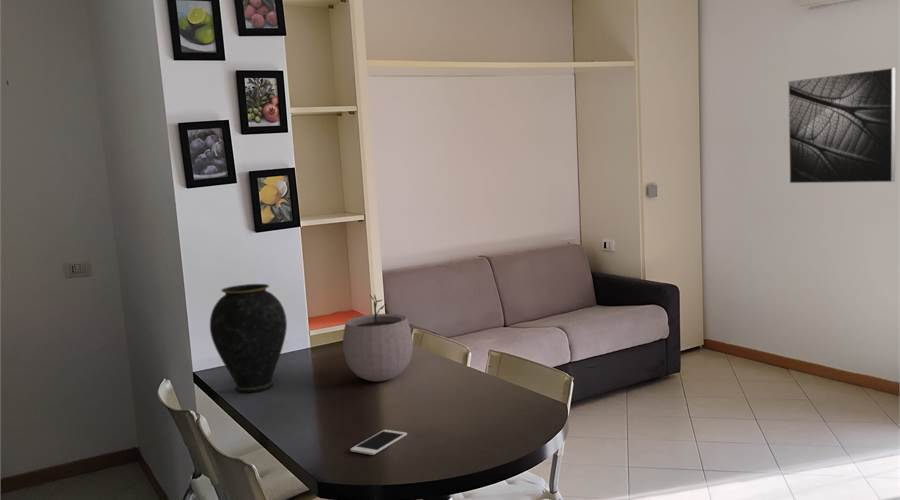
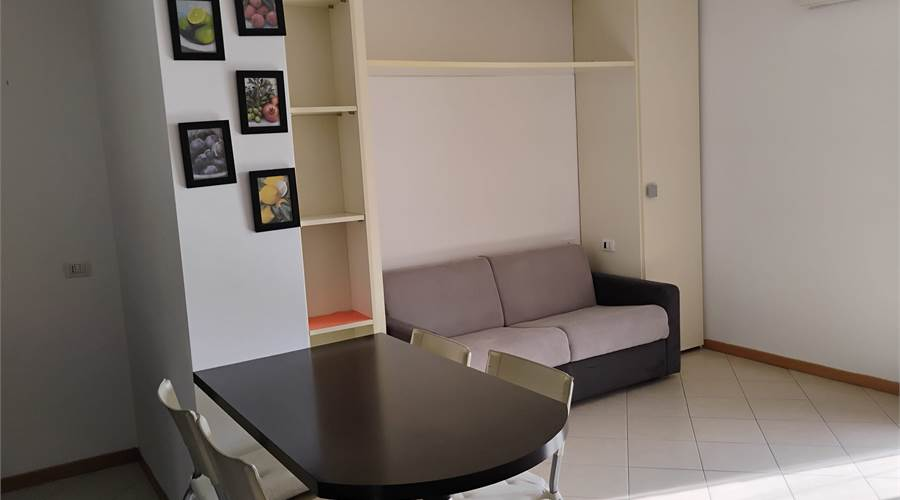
- cell phone [349,429,408,456]
- plant pot [342,293,414,382]
- vase [209,283,288,393]
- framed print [788,67,896,184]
